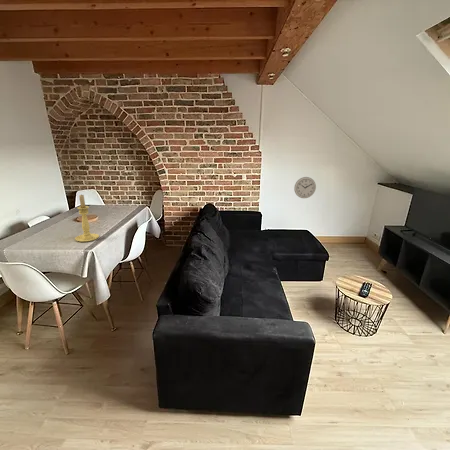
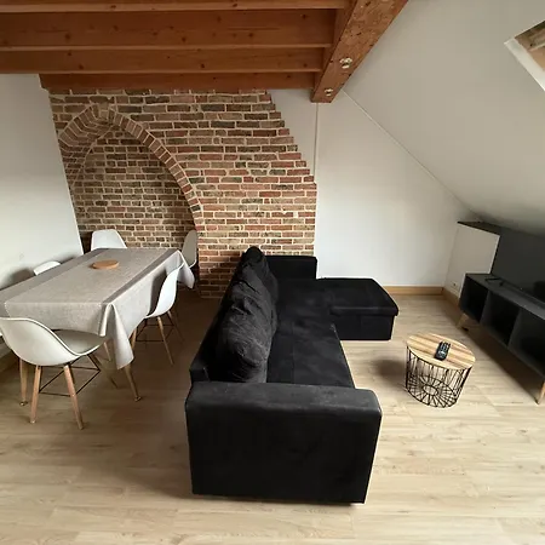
- wall clock [293,176,317,199]
- candle holder [74,193,100,243]
